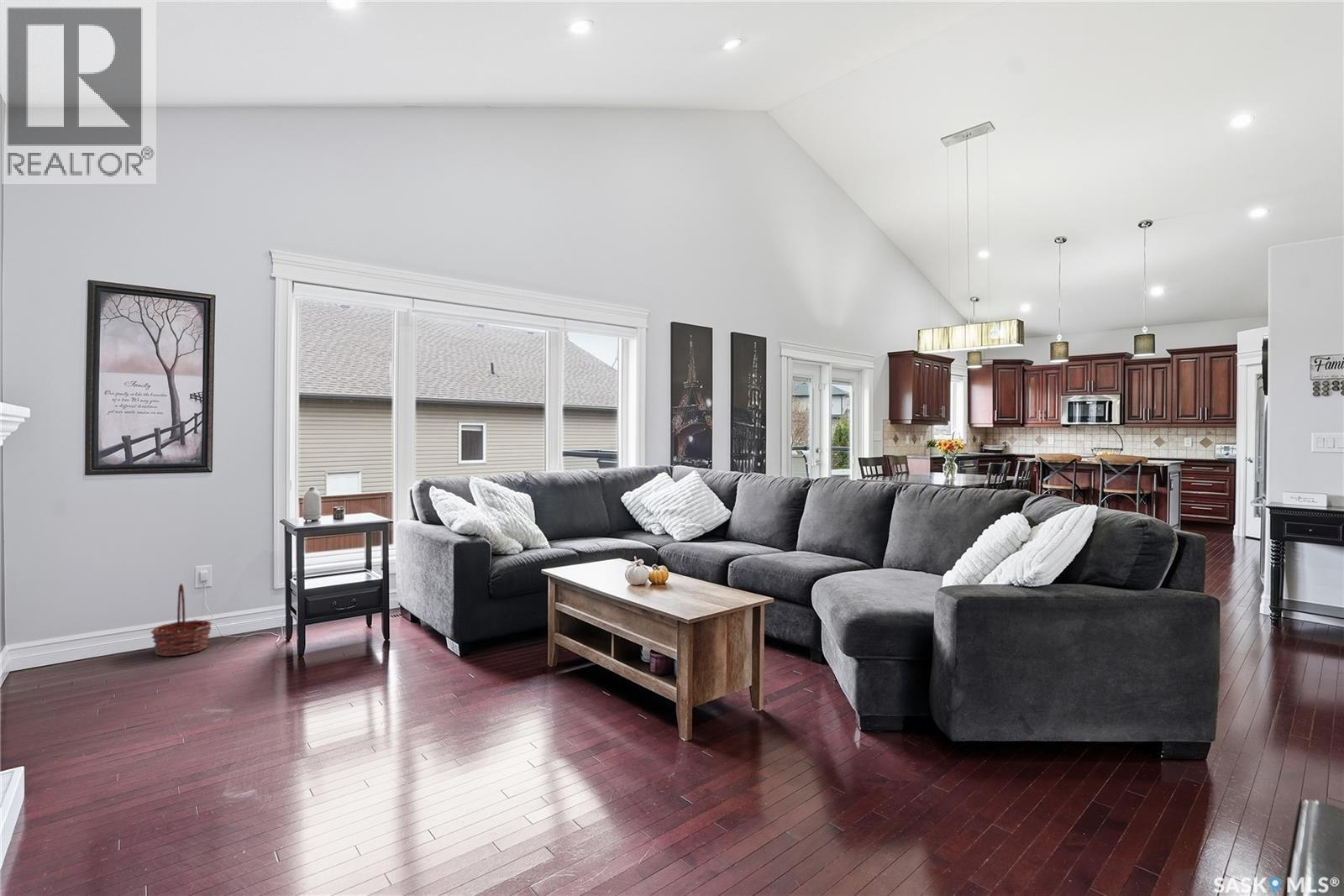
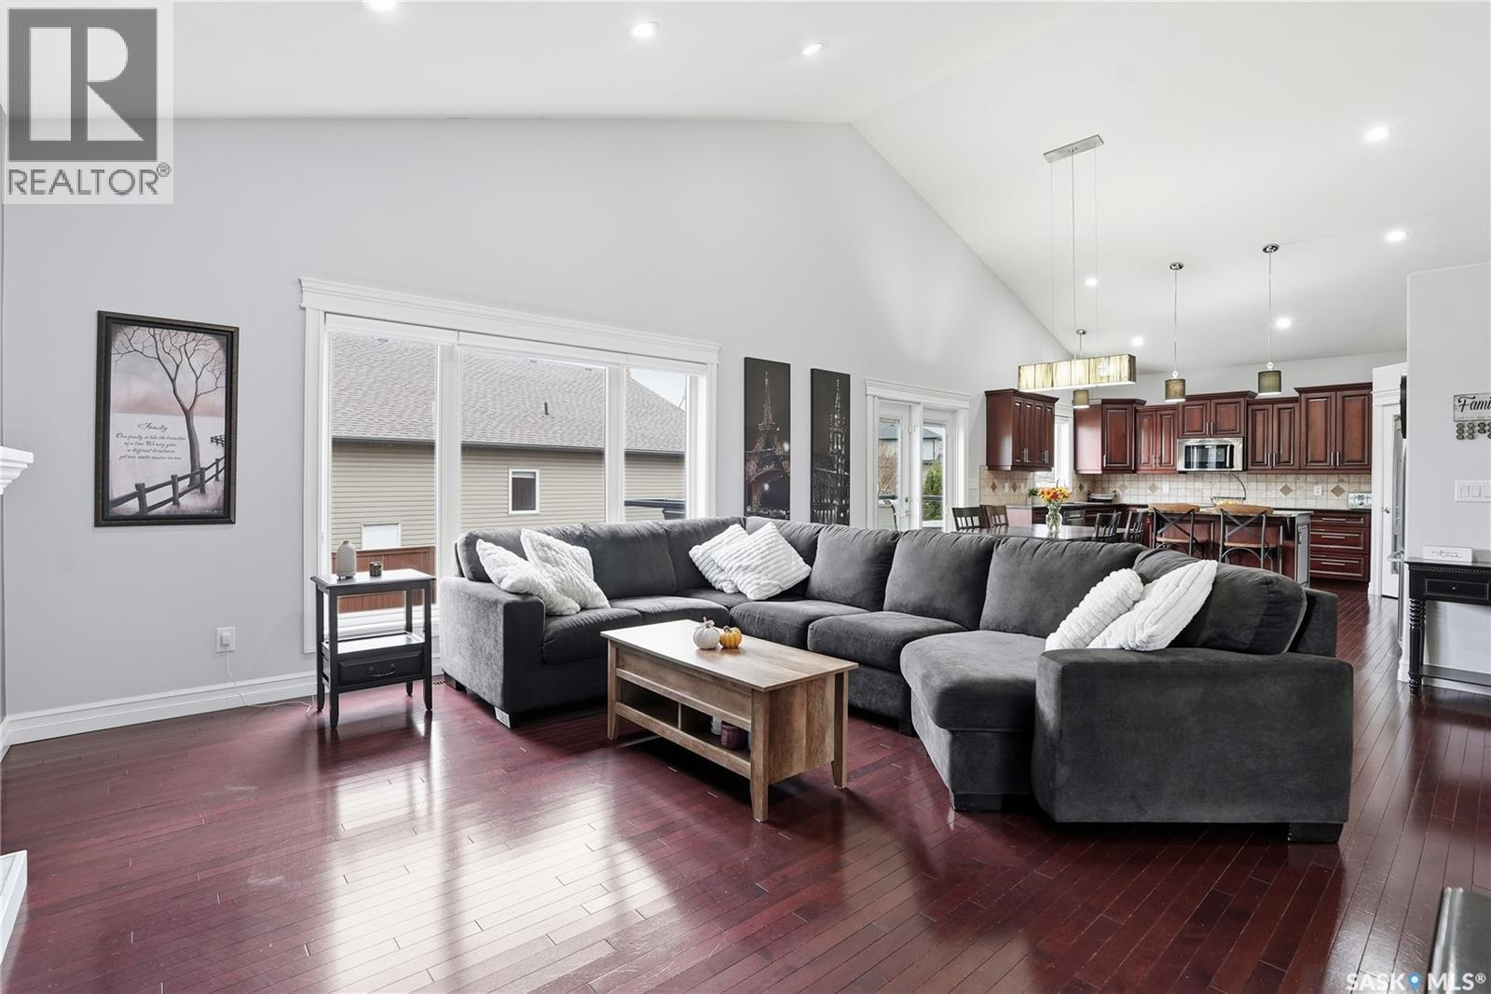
- basket [150,583,213,657]
